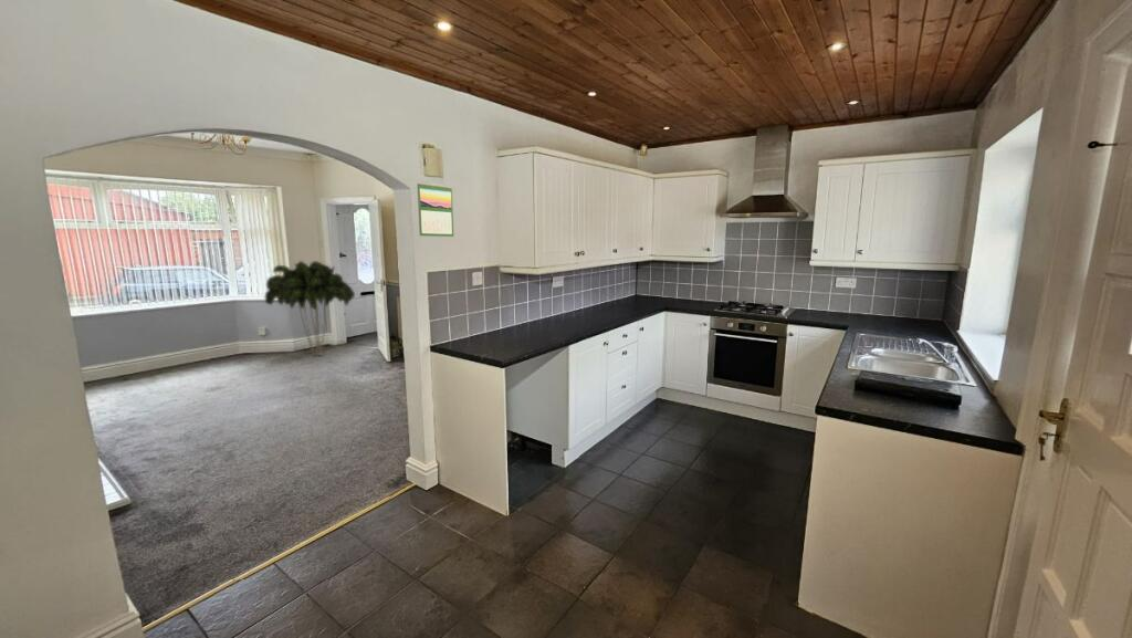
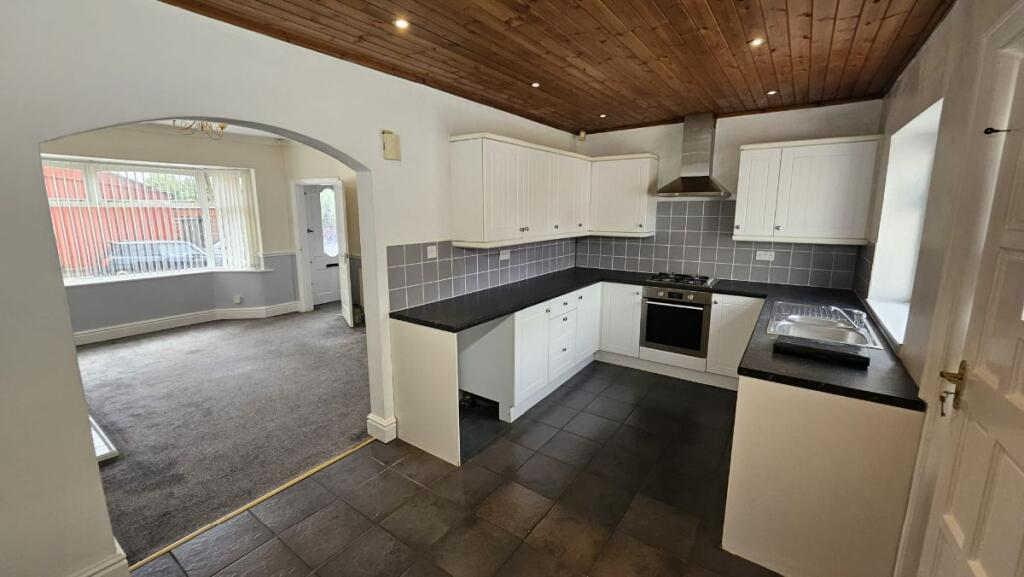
- indoor plant [263,260,356,358]
- calendar [417,181,454,238]
